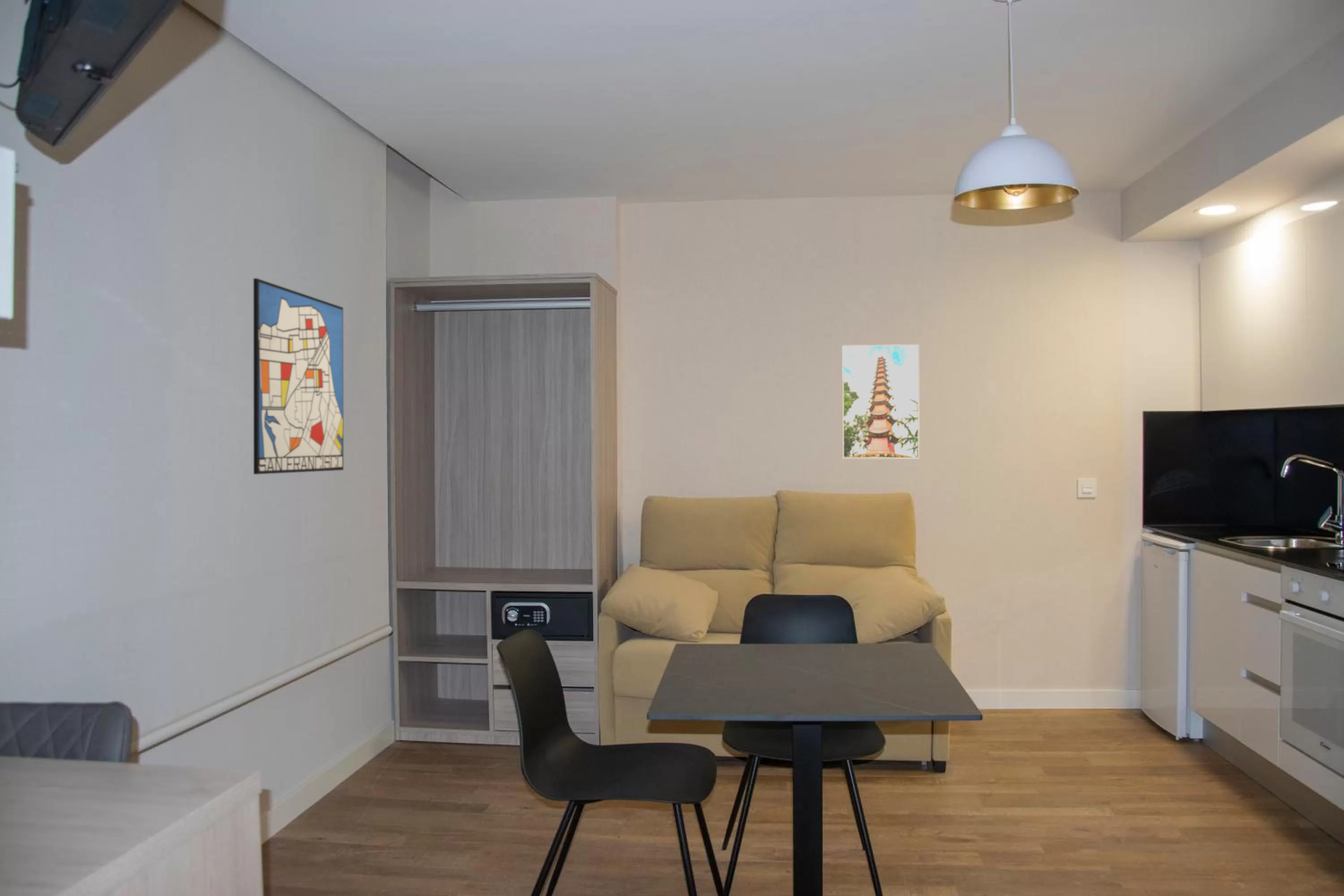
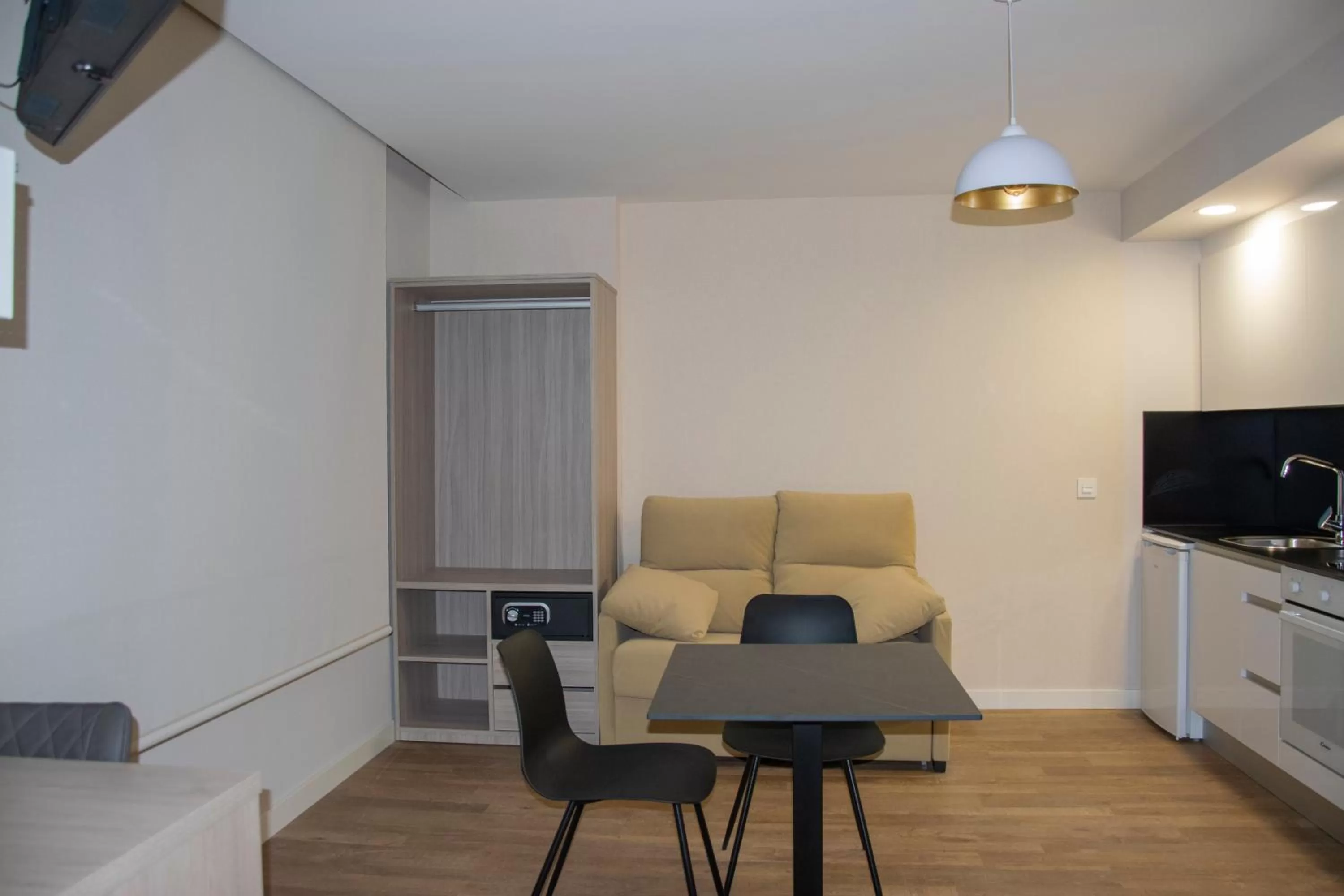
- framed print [841,344,920,459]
- wall art [253,278,344,475]
